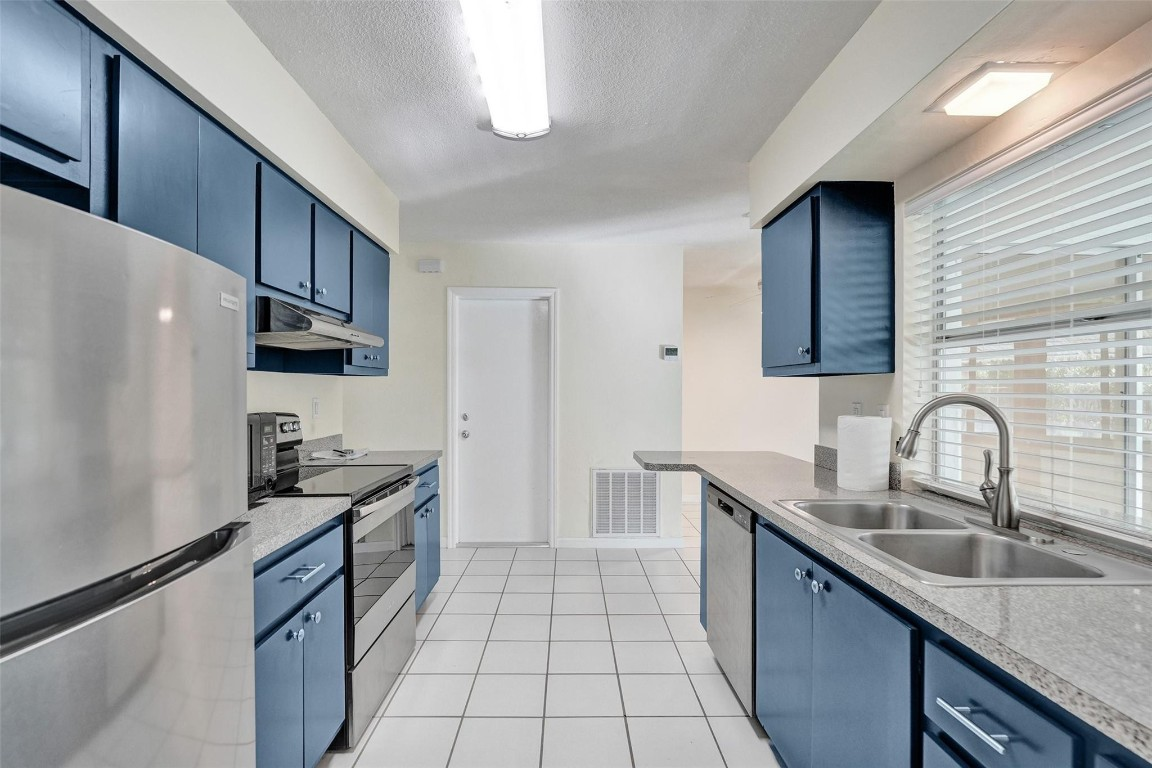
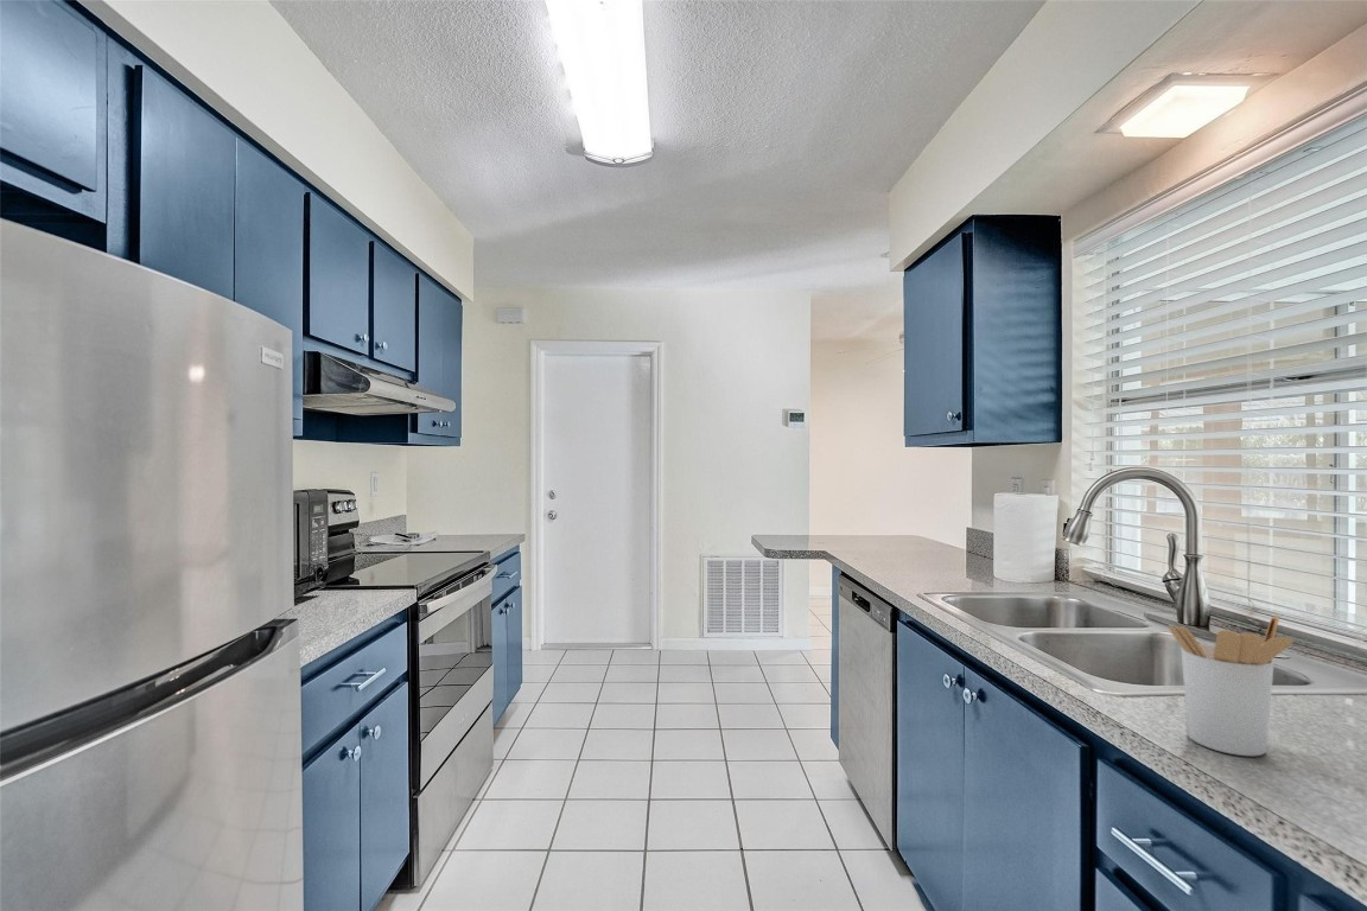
+ utensil holder [1166,613,1293,757]
